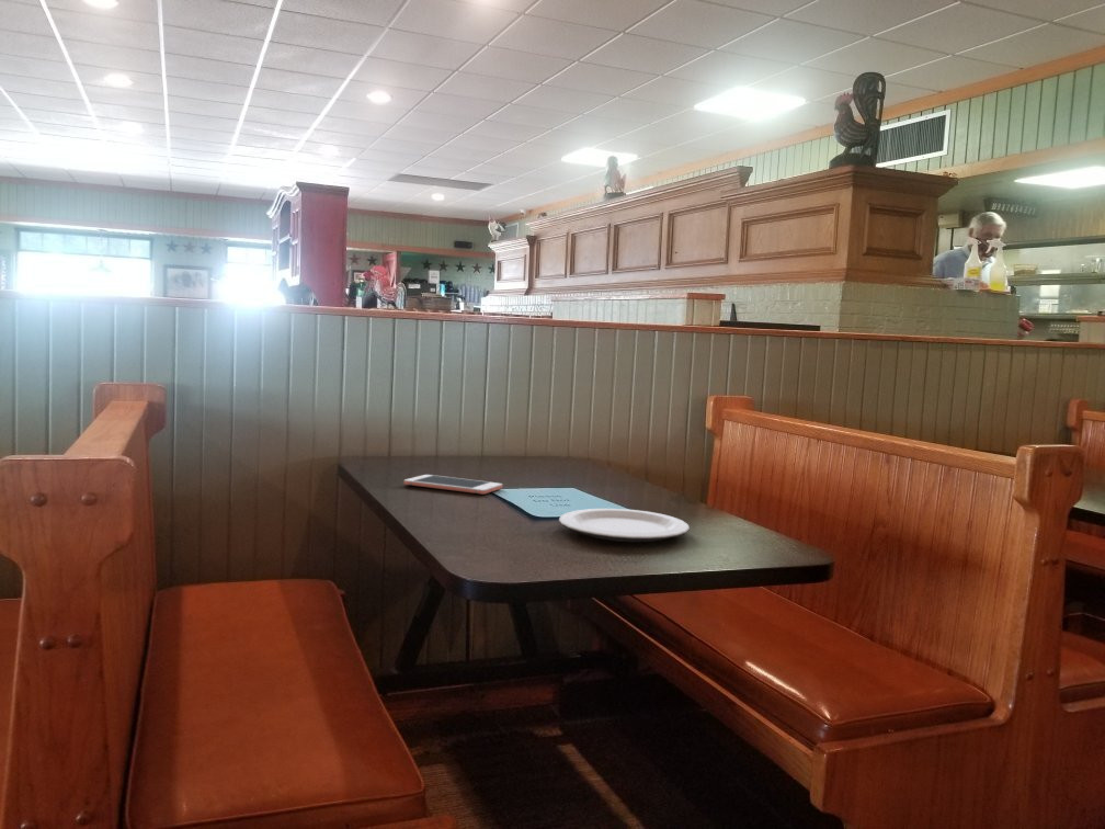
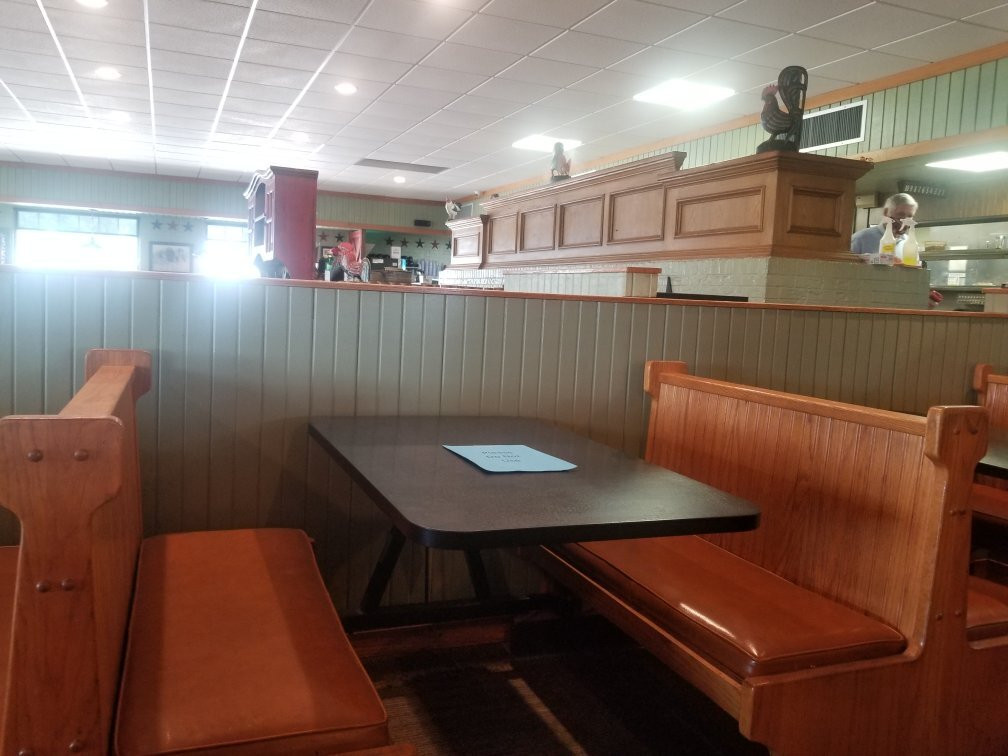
- plate [558,508,691,543]
- cell phone [403,474,503,496]
